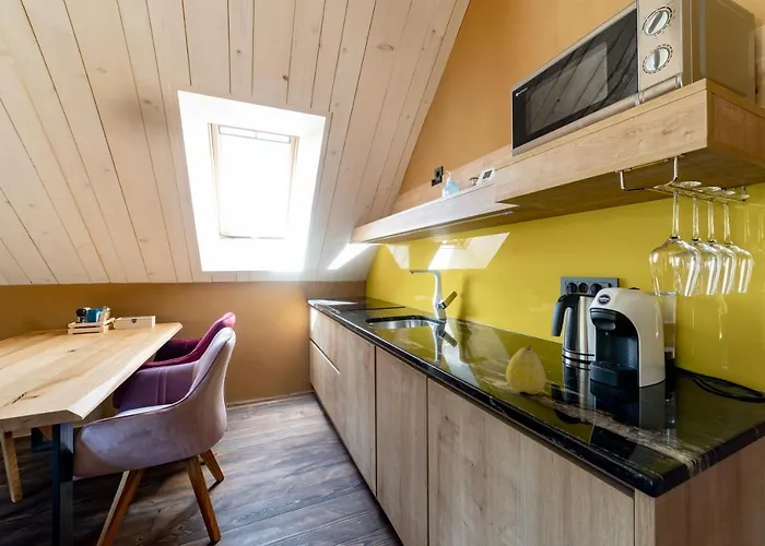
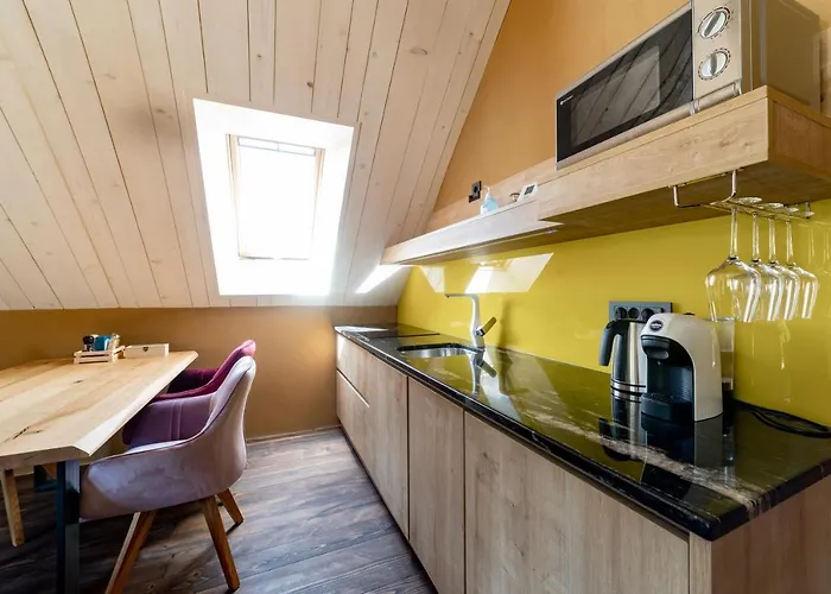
- fruit [505,343,546,395]
